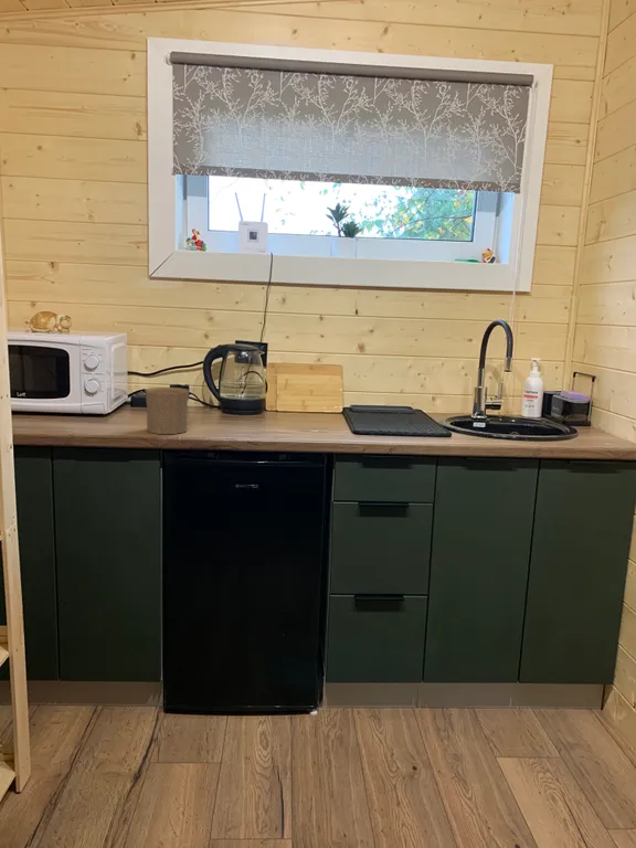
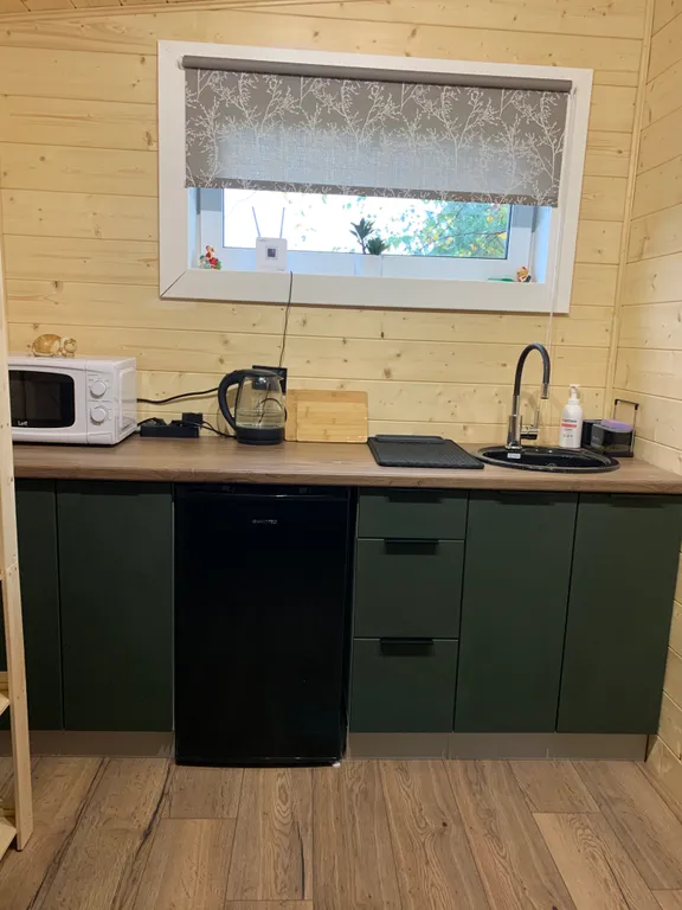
- cup [144,386,190,435]
